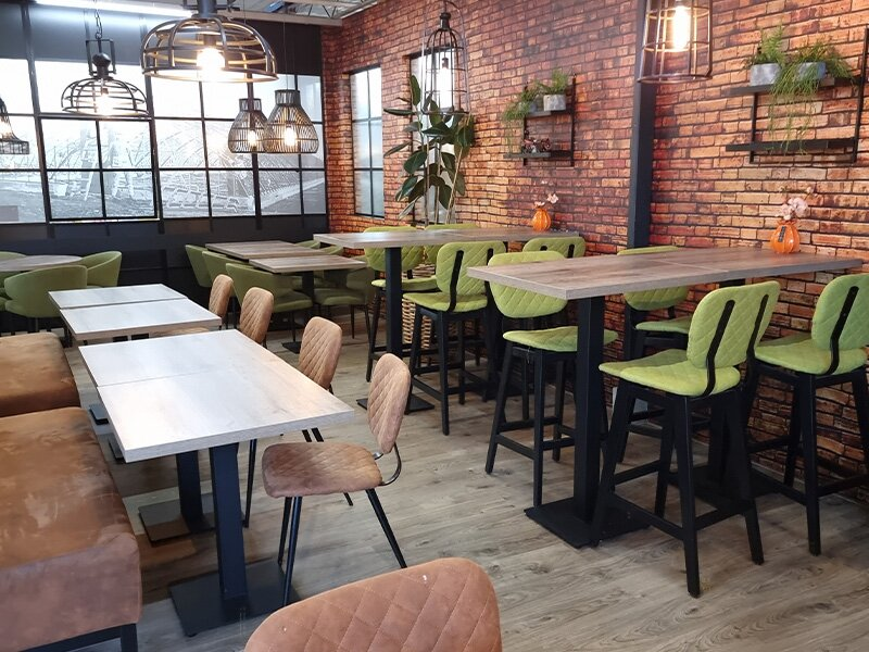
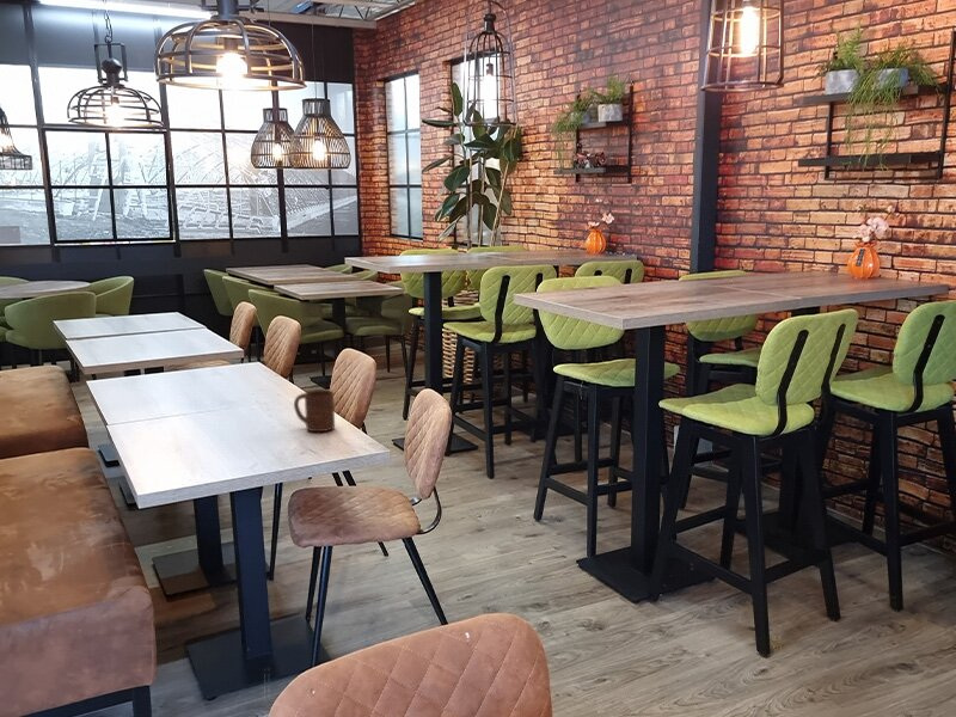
+ cup [293,388,336,433]
